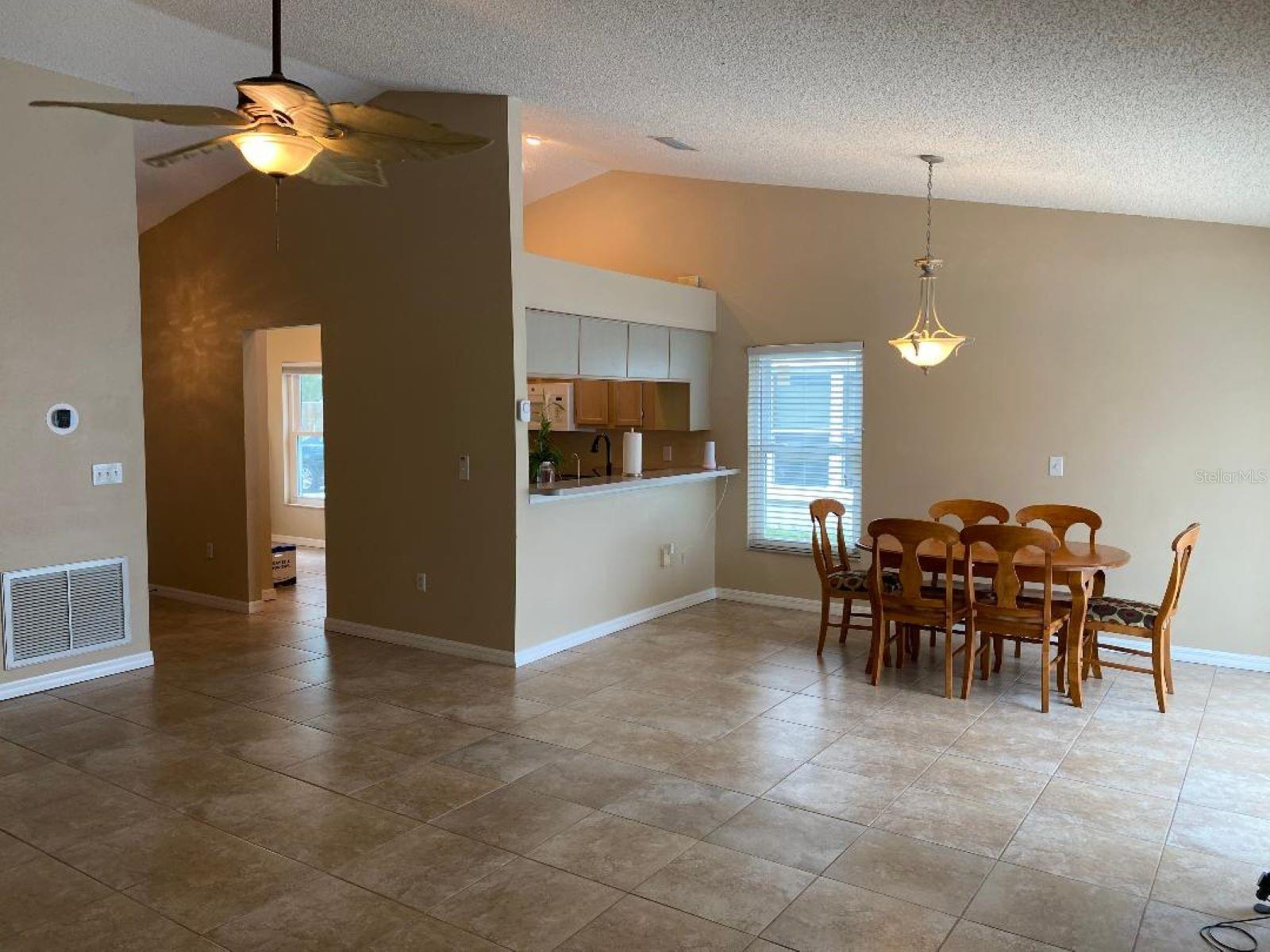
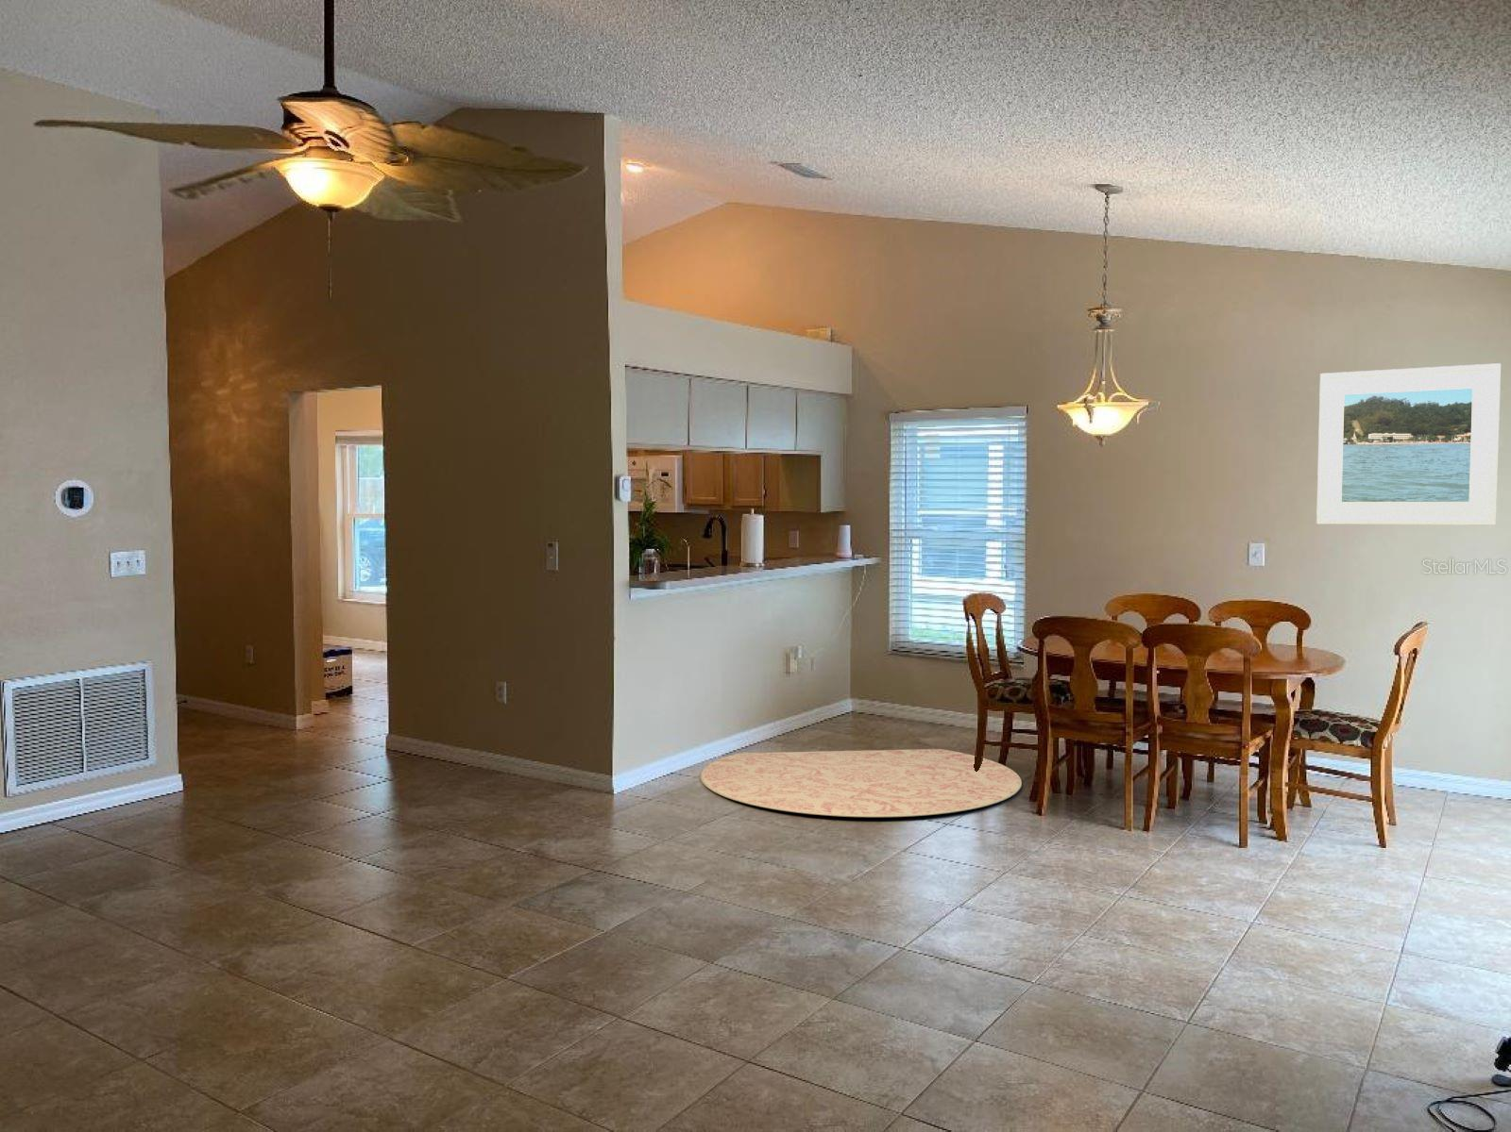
+ rug [700,748,1023,818]
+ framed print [1316,363,1501,527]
